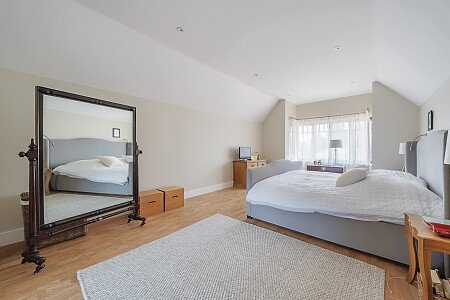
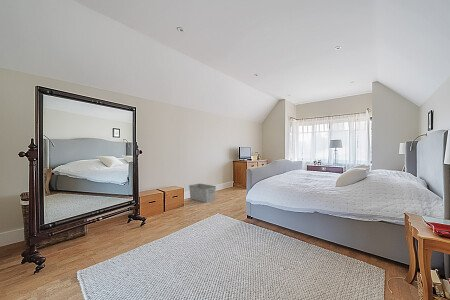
+ storage bin [188,183,217,203]
